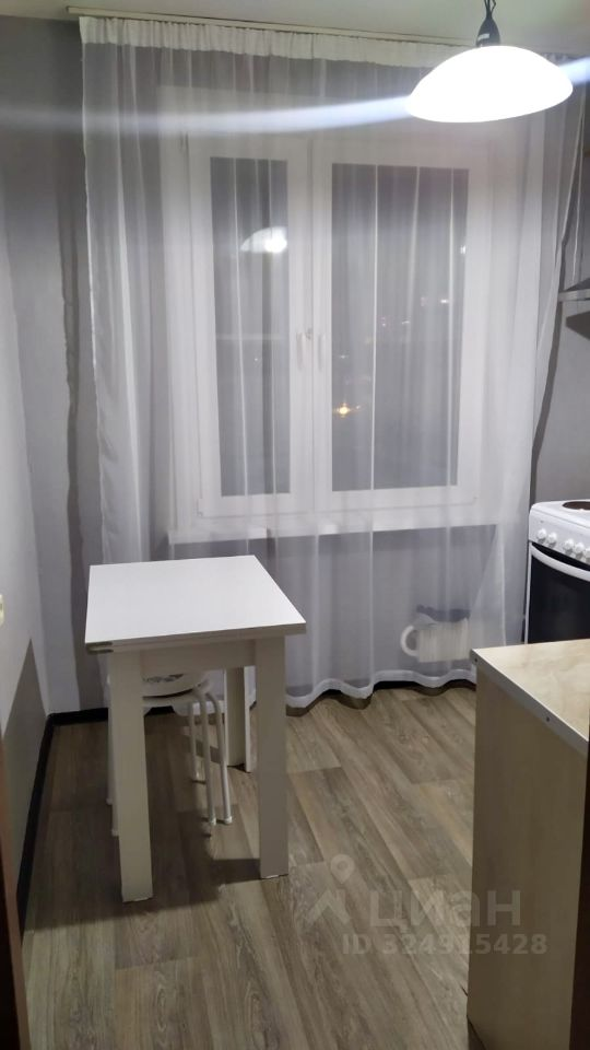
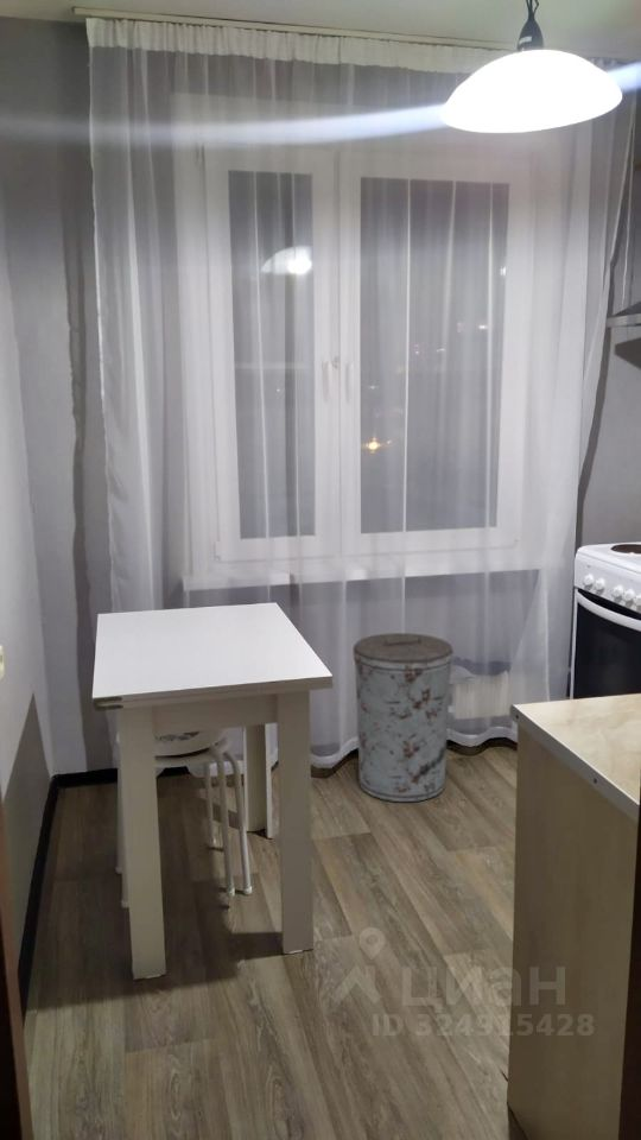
+ trash can [353,632,455,803]
